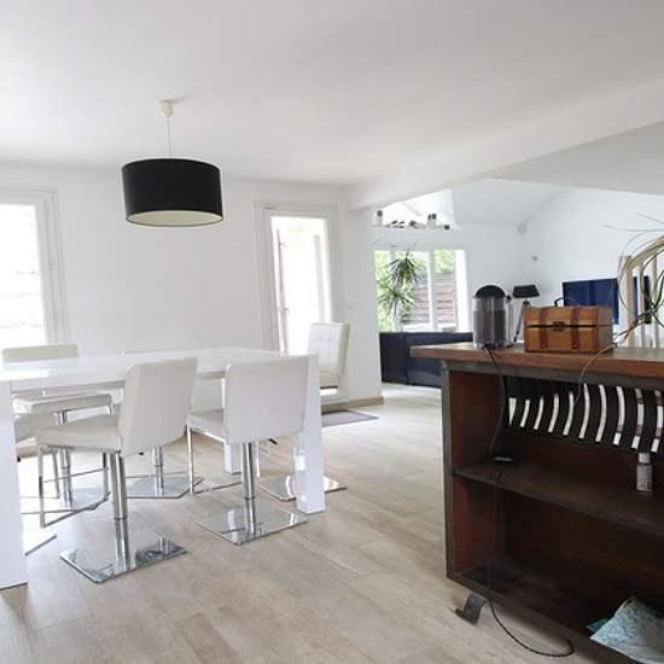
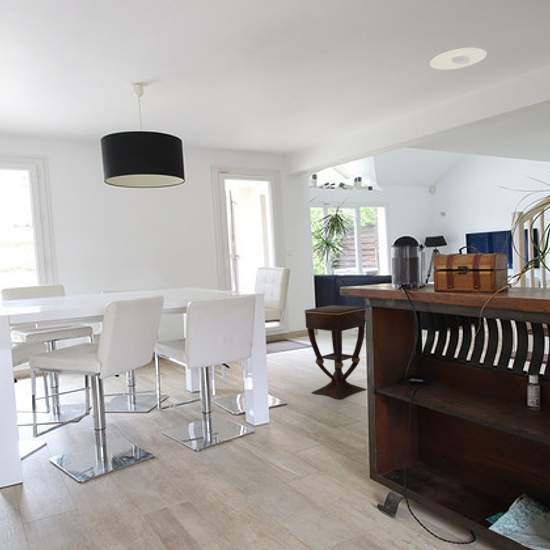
+ recessed light [429,47,488,71]
+ side table [303,304,368,401]
